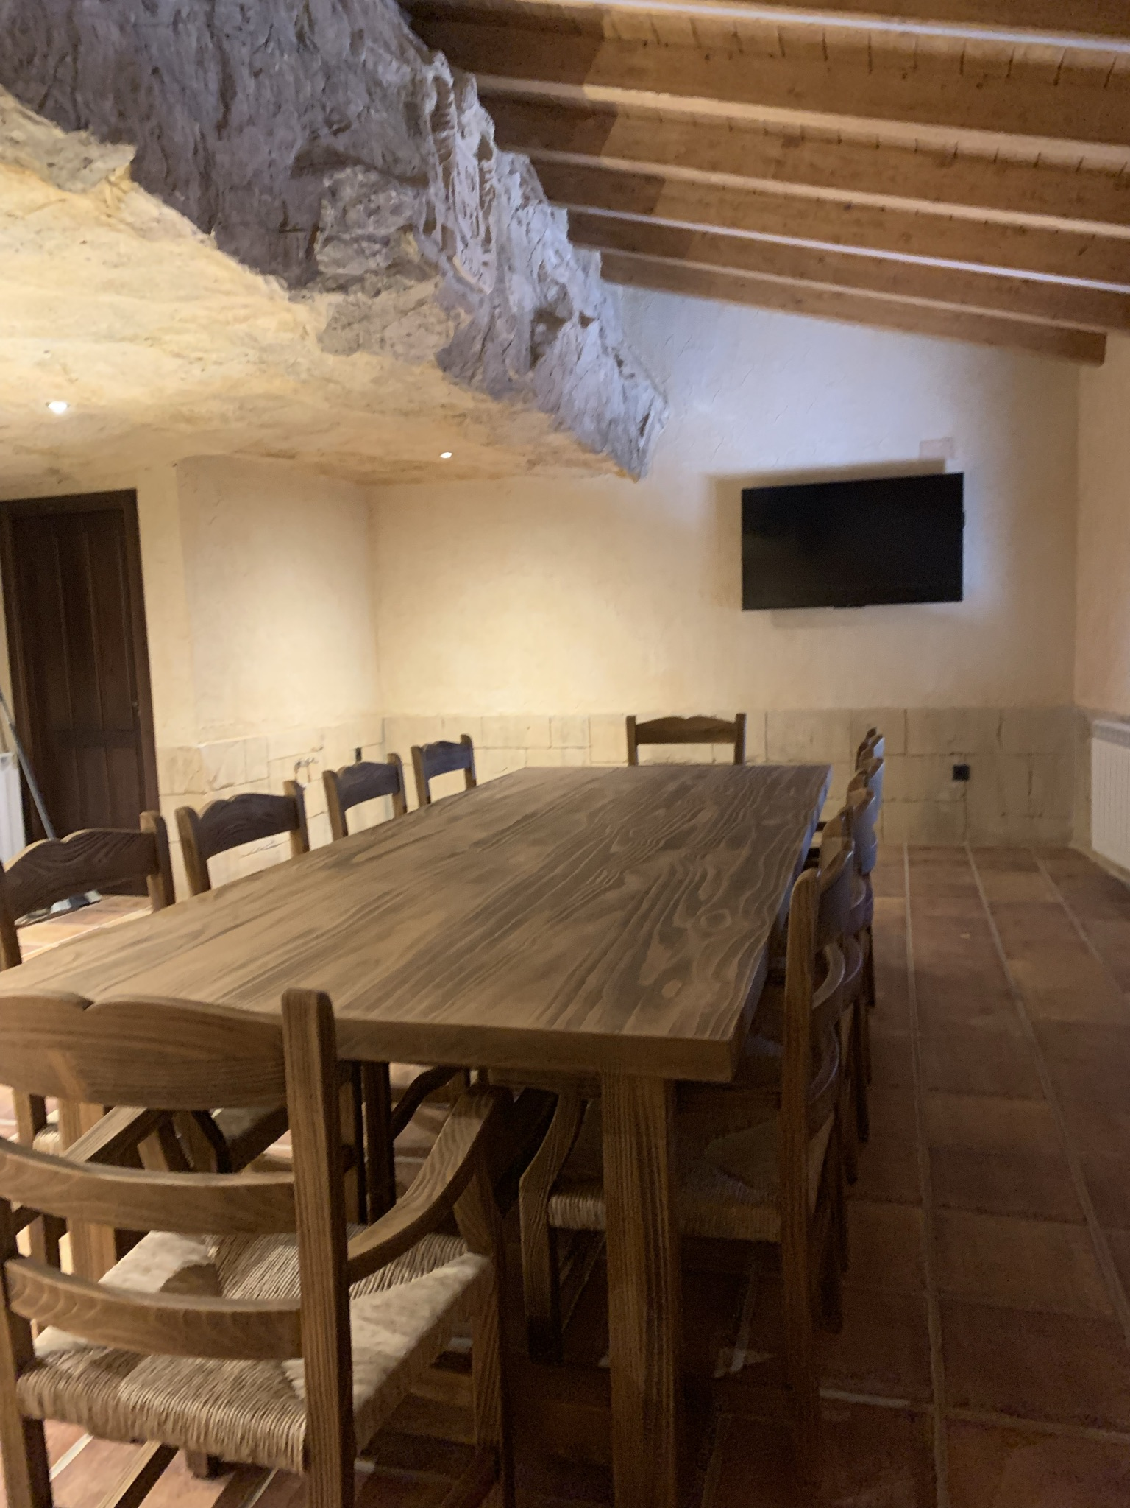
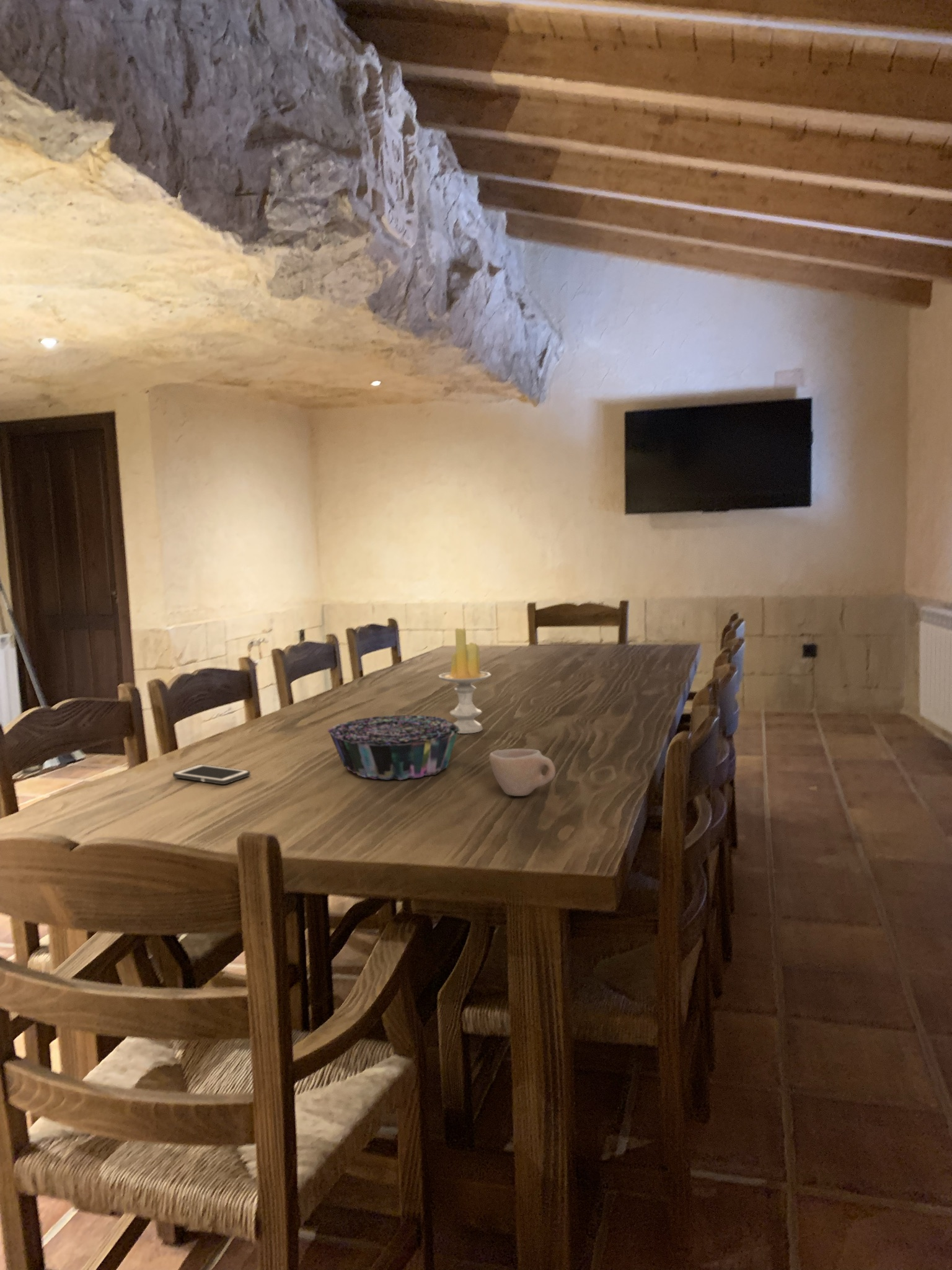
+ cell phone [172,763,251,785]
+ decorative bowl [327,714,461,781]
+ cup [488,748,557,797]
+ candle [438,628,491,734]
